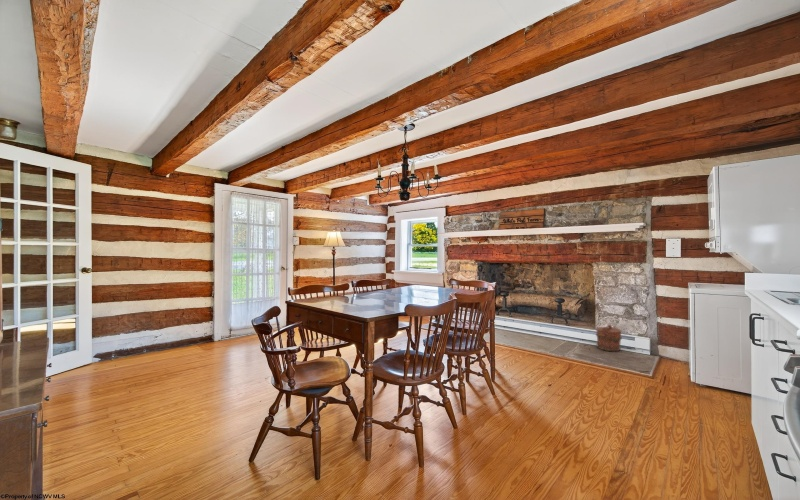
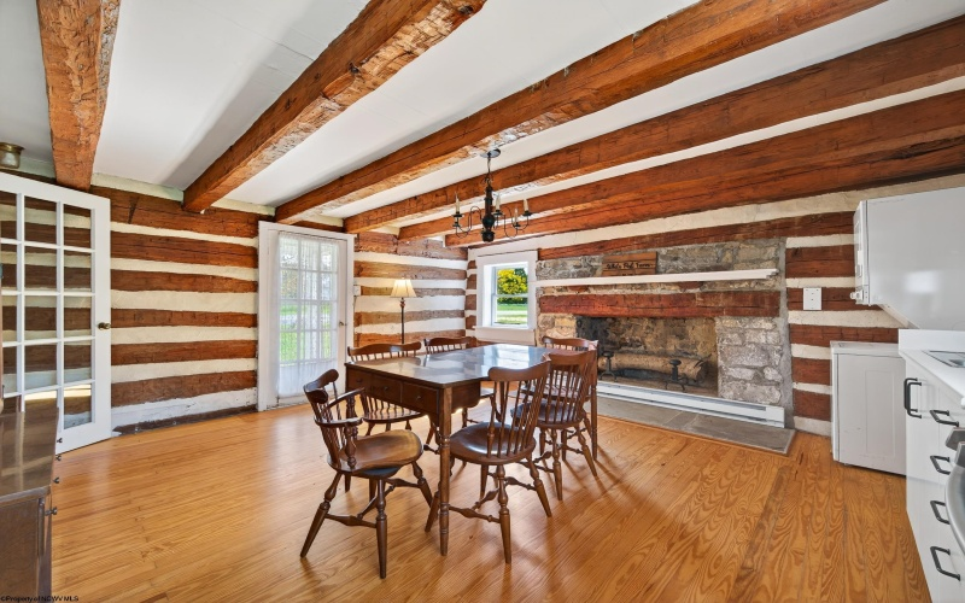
- bucket [595,324,623,352]
